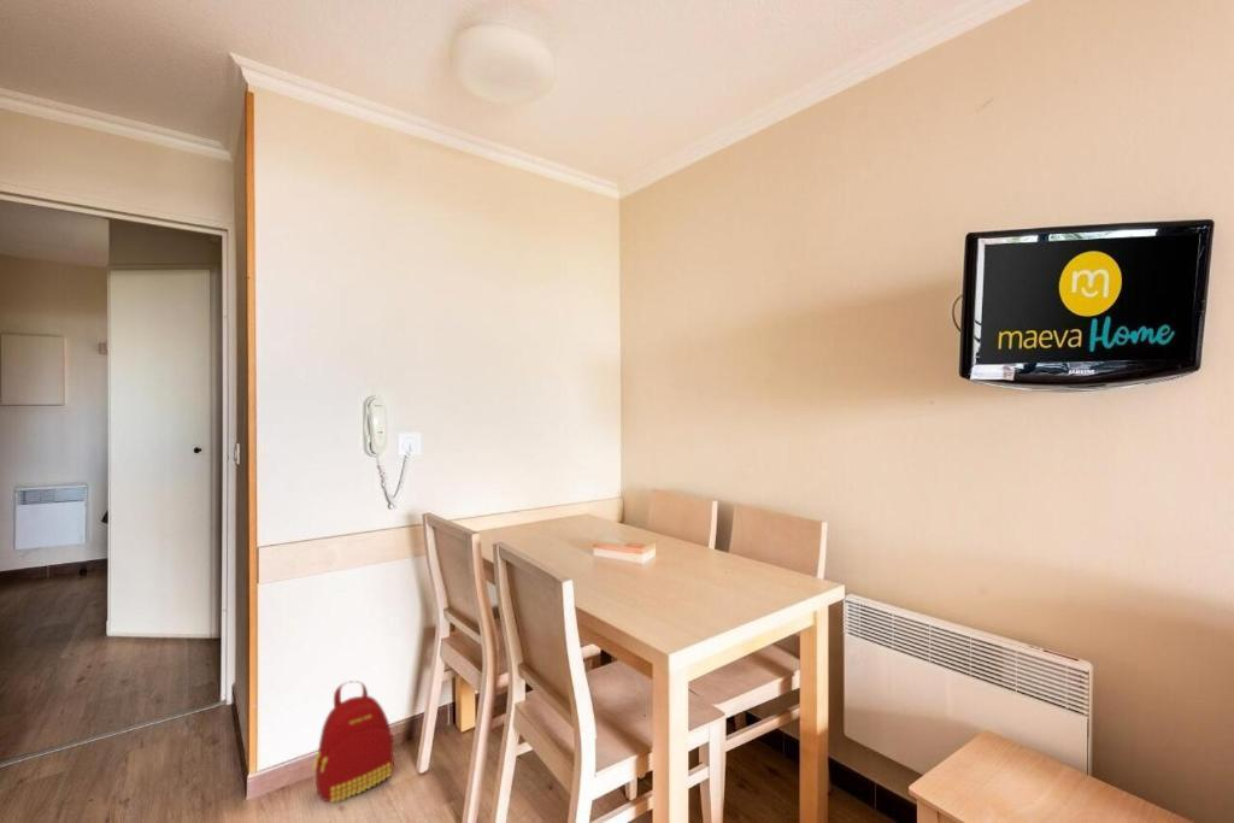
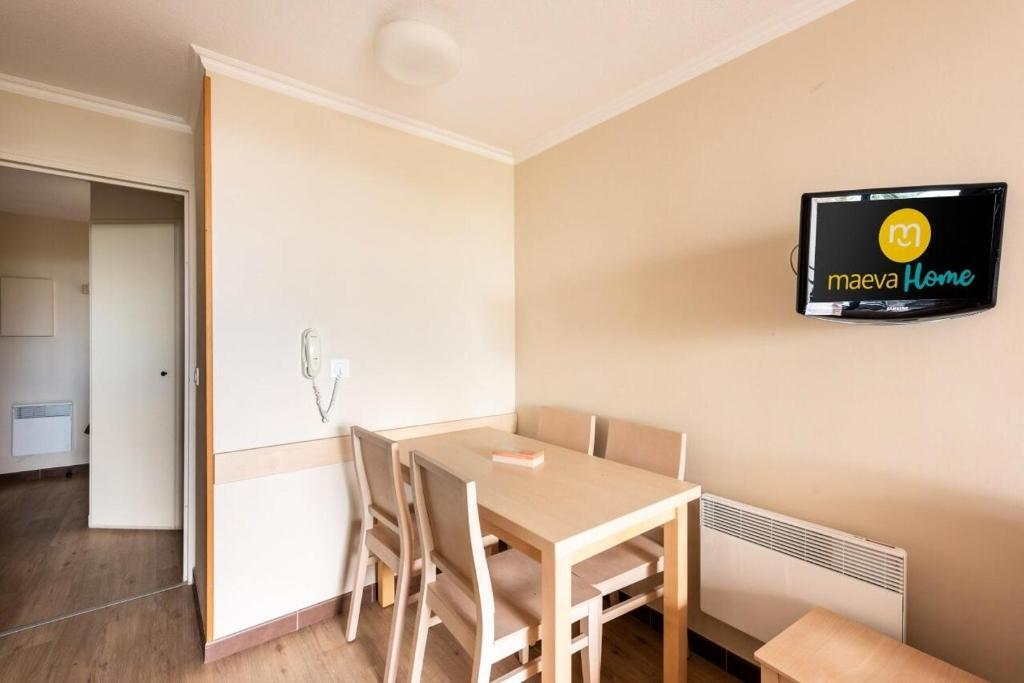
- backpack [312,680,395,804]
